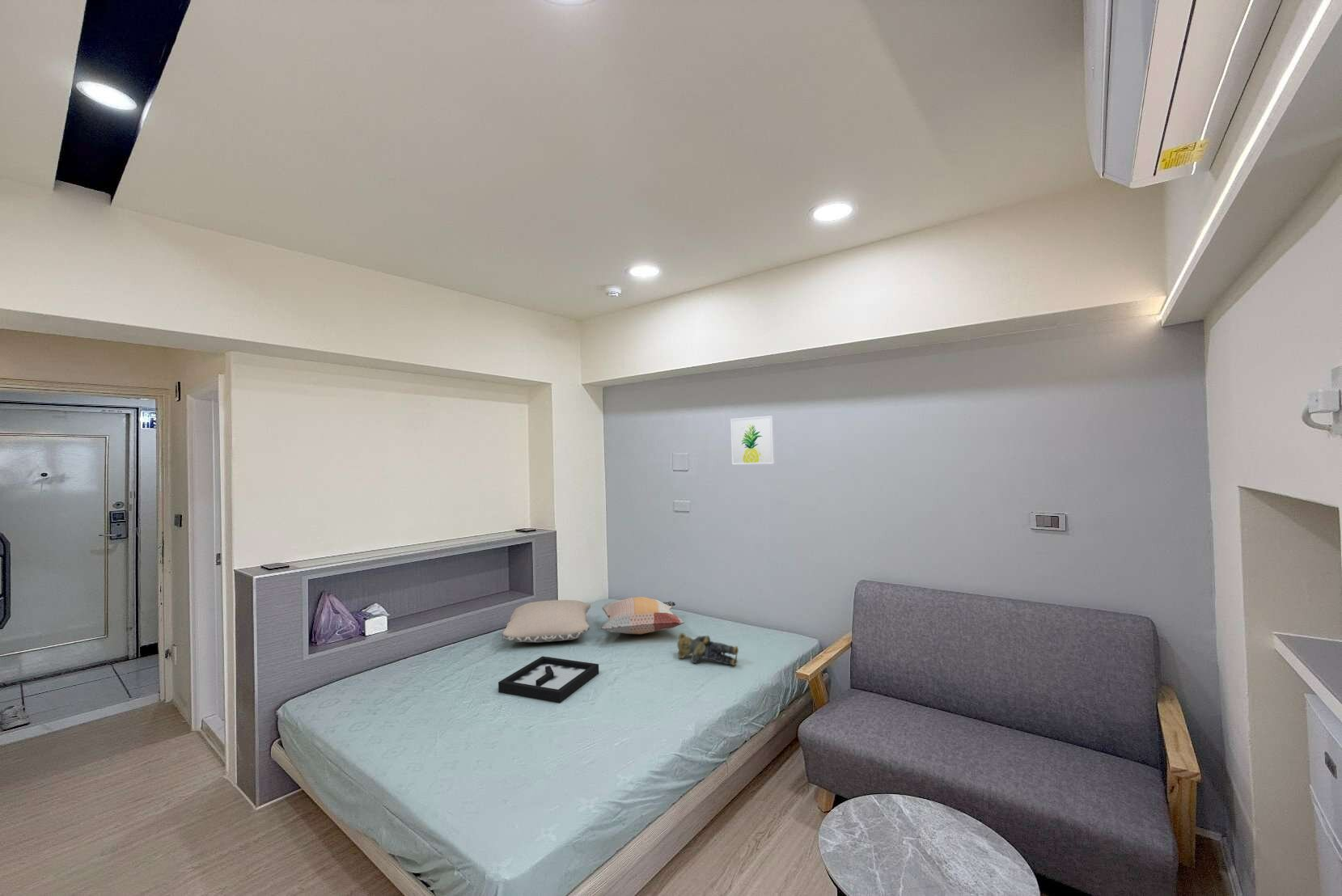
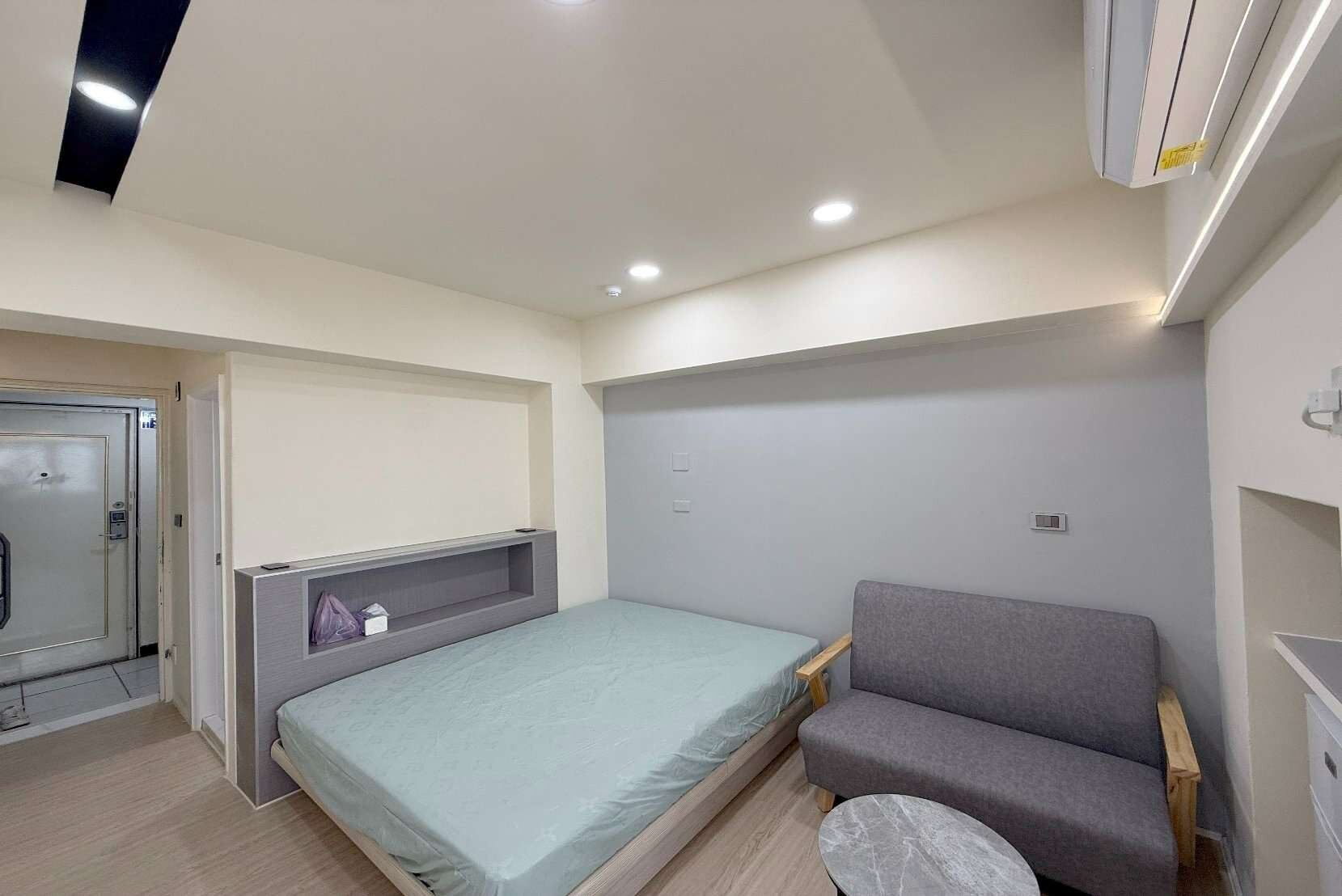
- wall art [730,415,776,466]
- teddy bear [676,632,739,666]
- decorative tray [497,655,599,704]
- decorative pillow [600,596,685,635]
- pillow [502,599,591,643]
